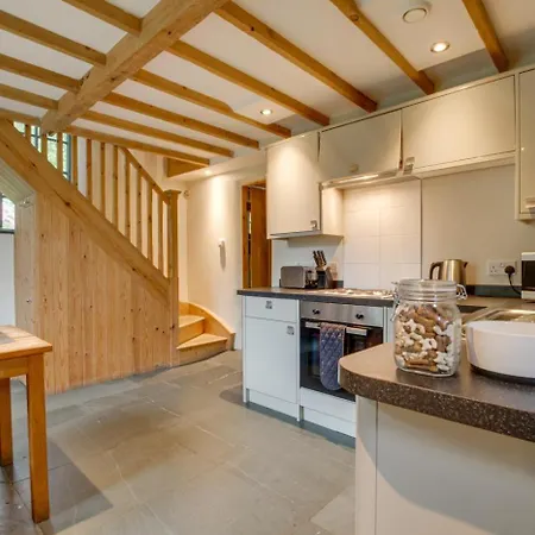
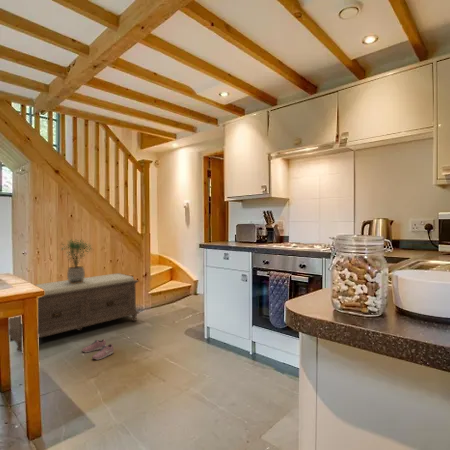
+ potted plant [59,238,94,284]
+ bench [8,272,140,353]
+ shoe [81,338,115,361]
